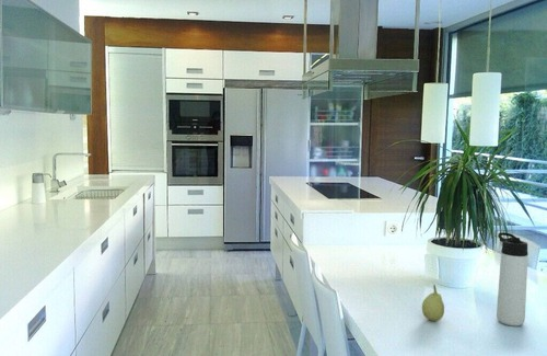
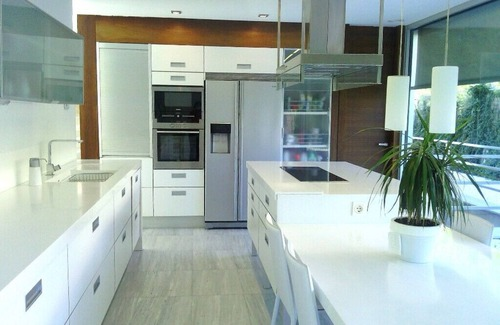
- thermos bottle [496,231,529,328]
- fruit [421,284,445,322]
